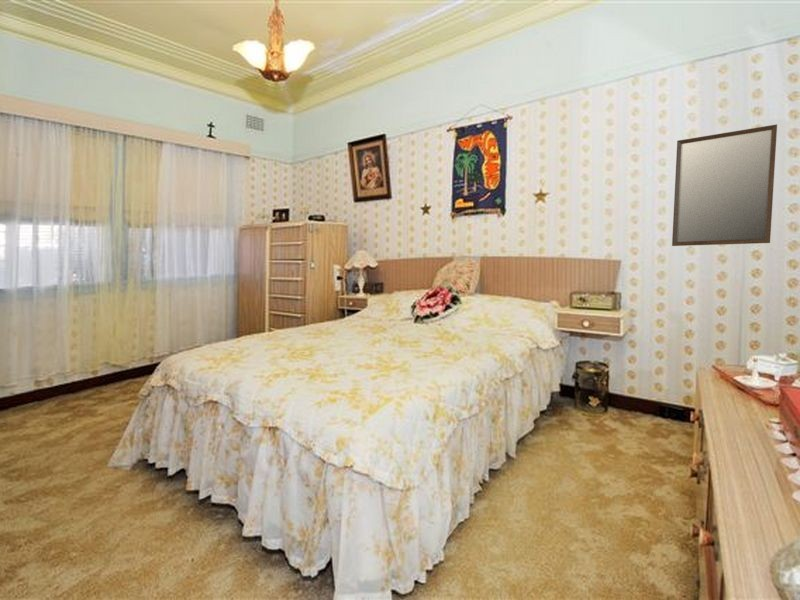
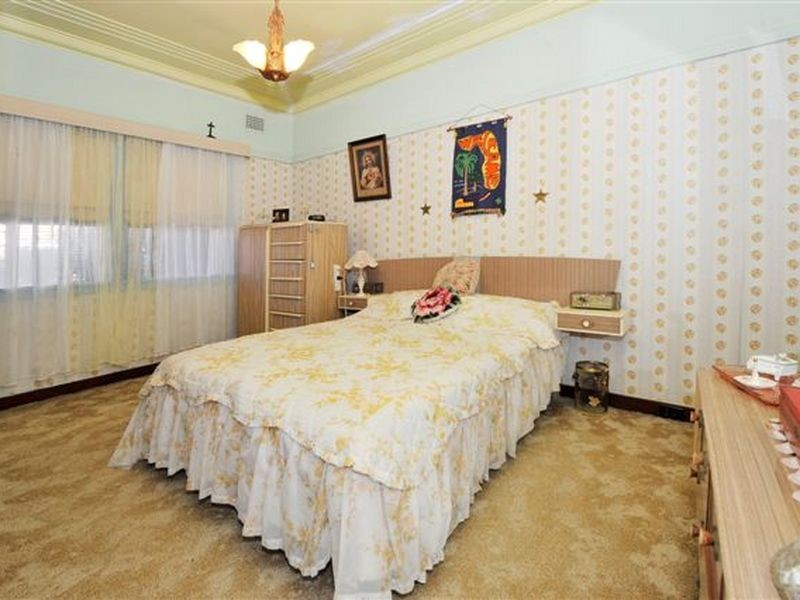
- home mirror [671,123,778,247]
